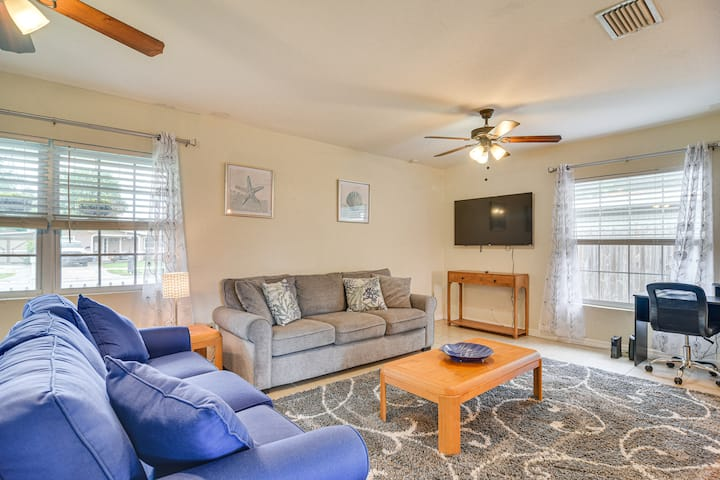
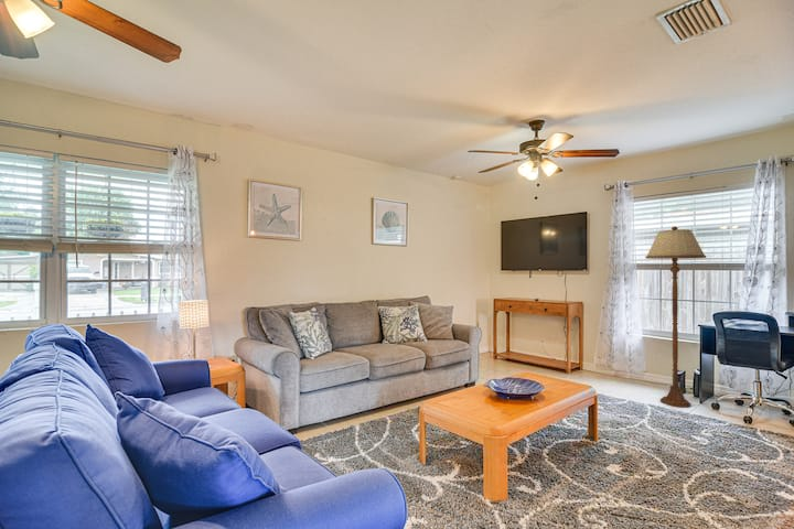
+ floor lamp [644,226,707,409]
